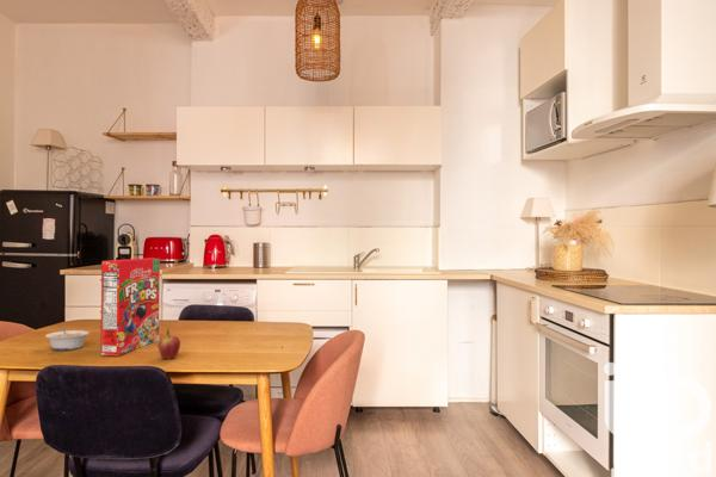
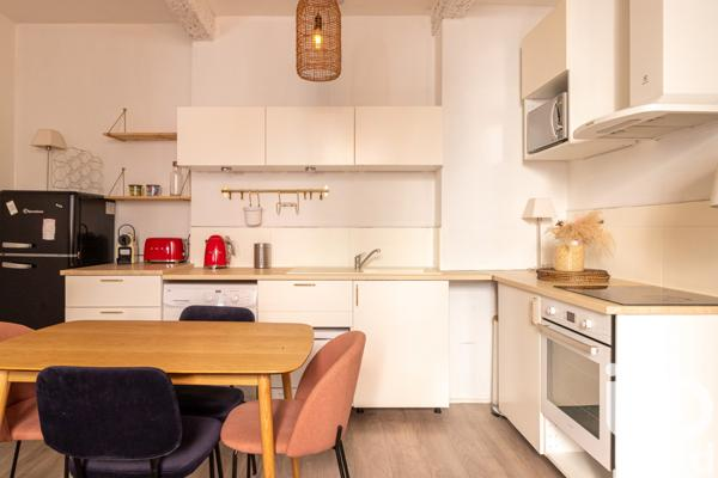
- legume [44,326,90,352]
- cereal box [99,256,161,357]
- fruit [156,327,181,360]
